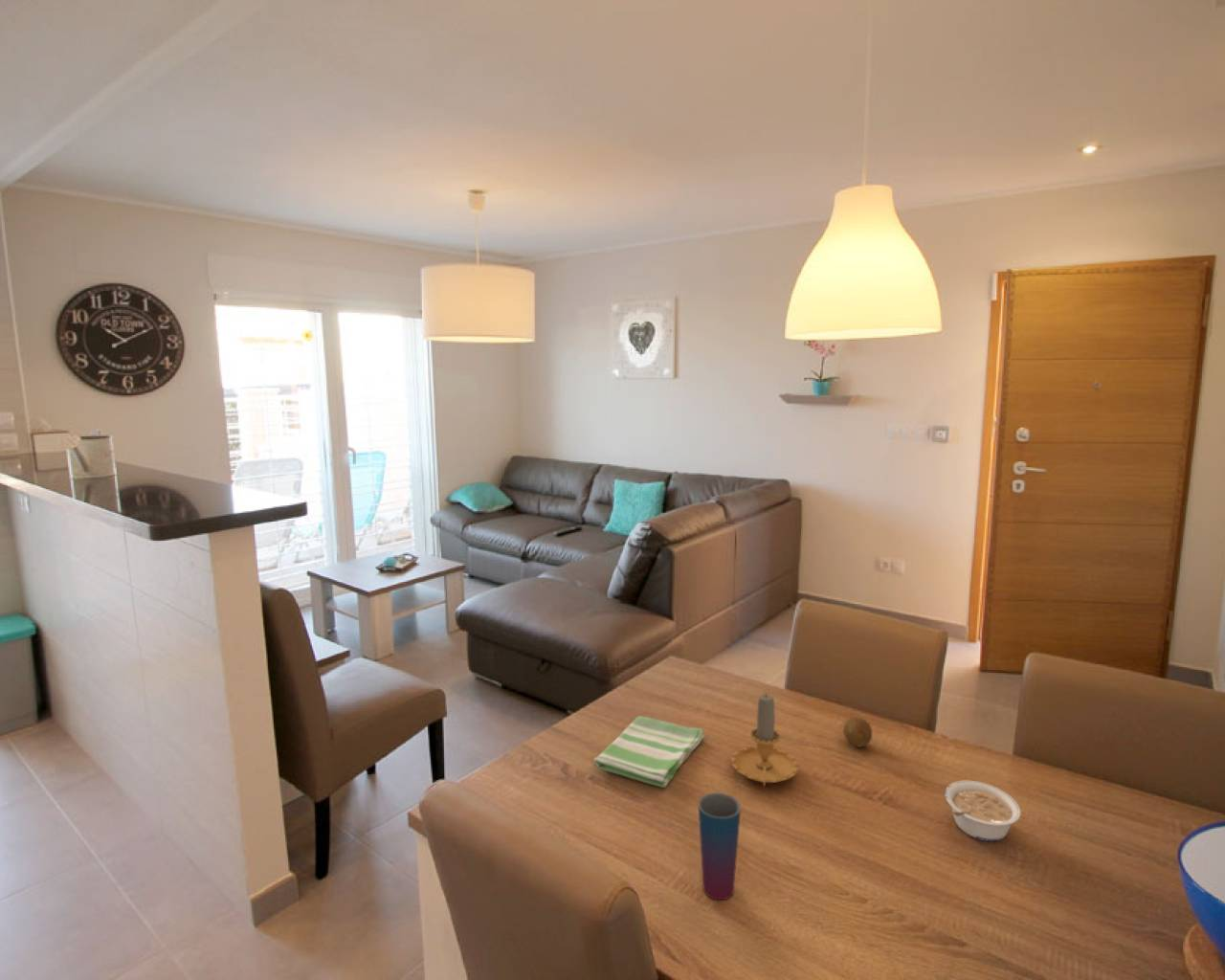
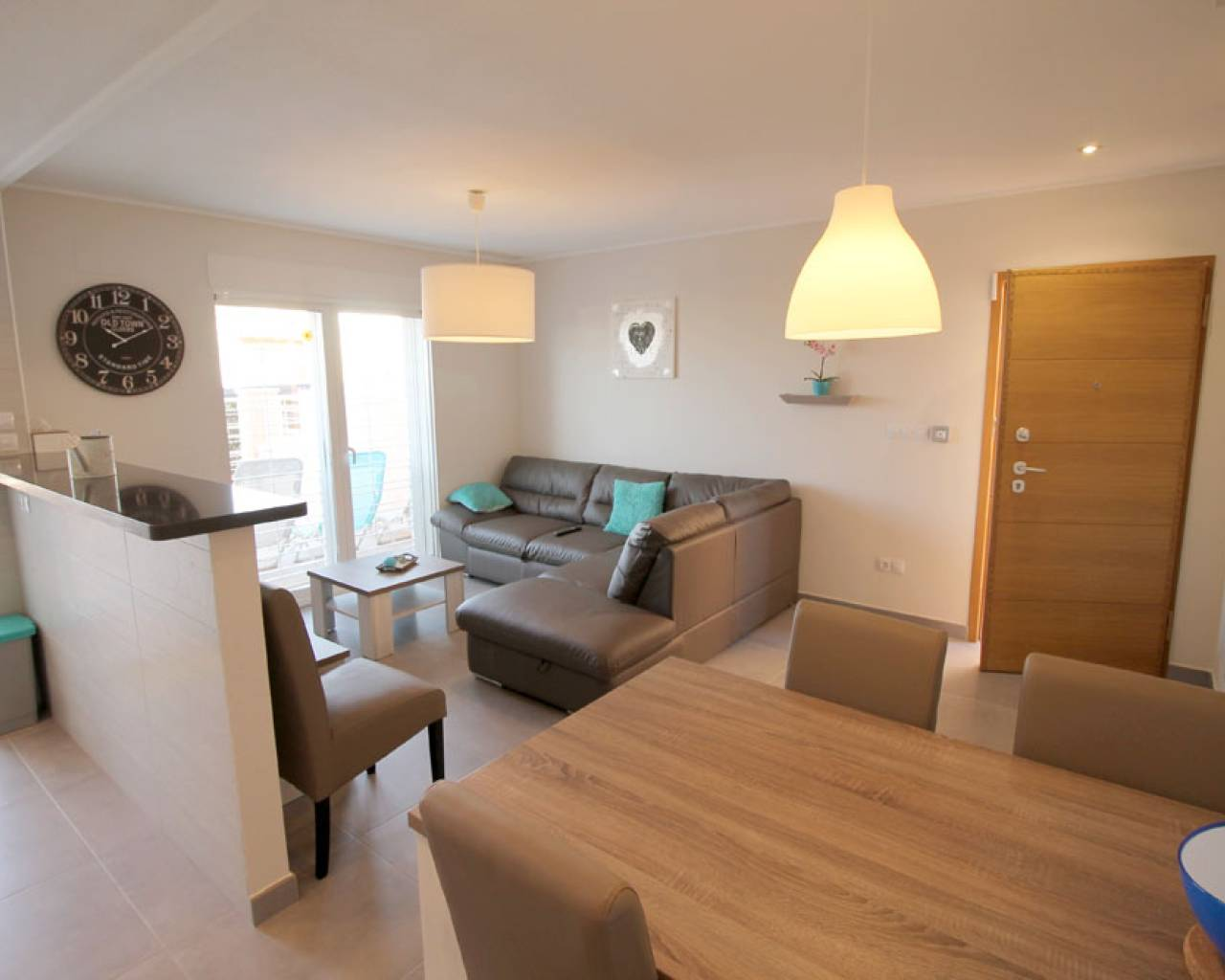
- cup [697,791,742,901]
- dish towel [592,715,705,789]
- fruit [842,716,873,748]
- candle [730,691,799,788]
- legume [944,780,1021,842]
